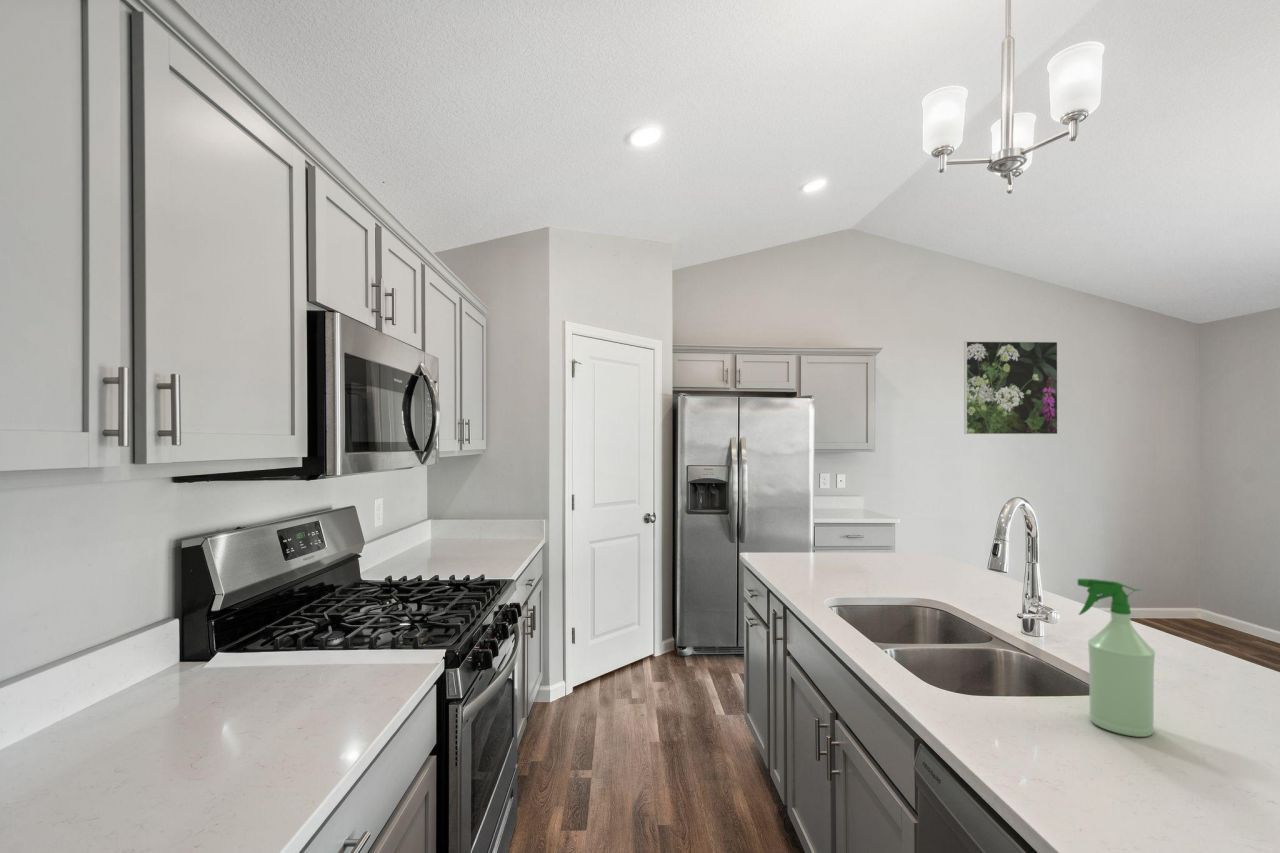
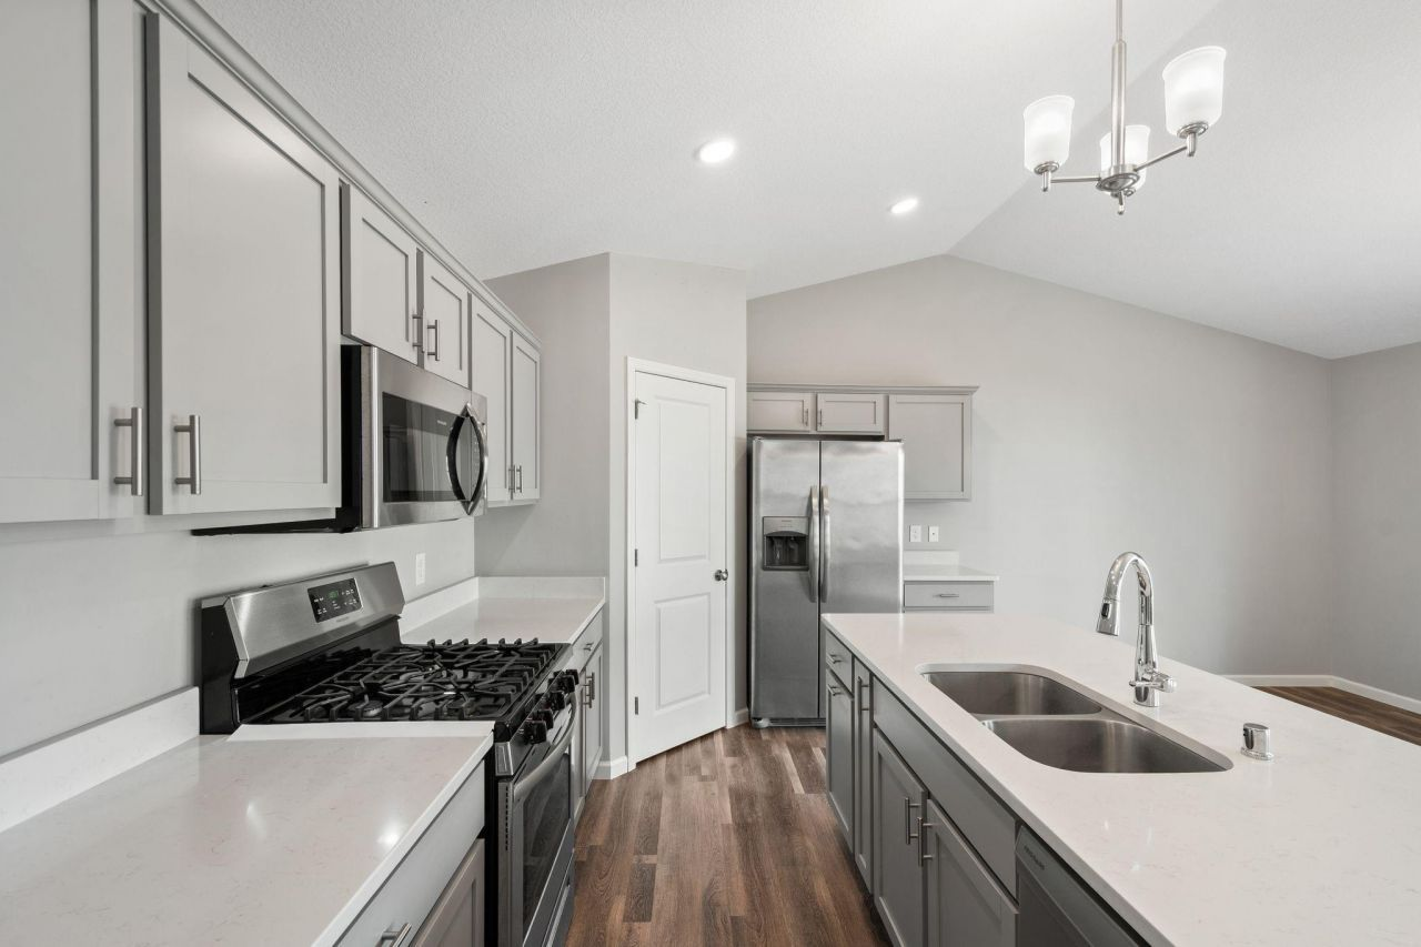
- spray bottle [1076,578,1156,738]
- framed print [963,340,1059,435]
